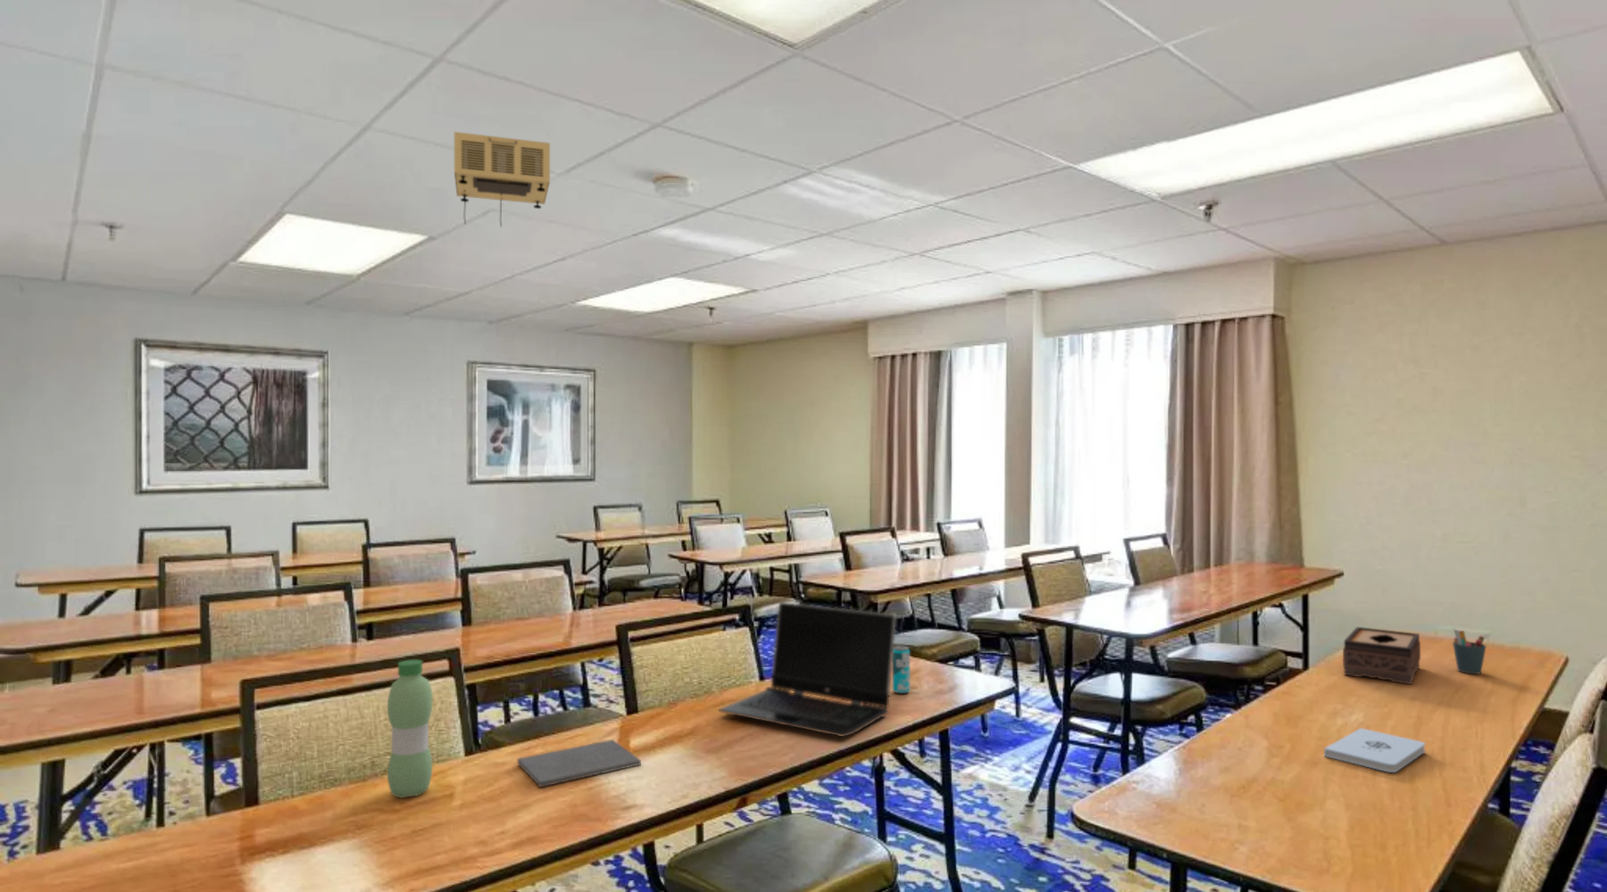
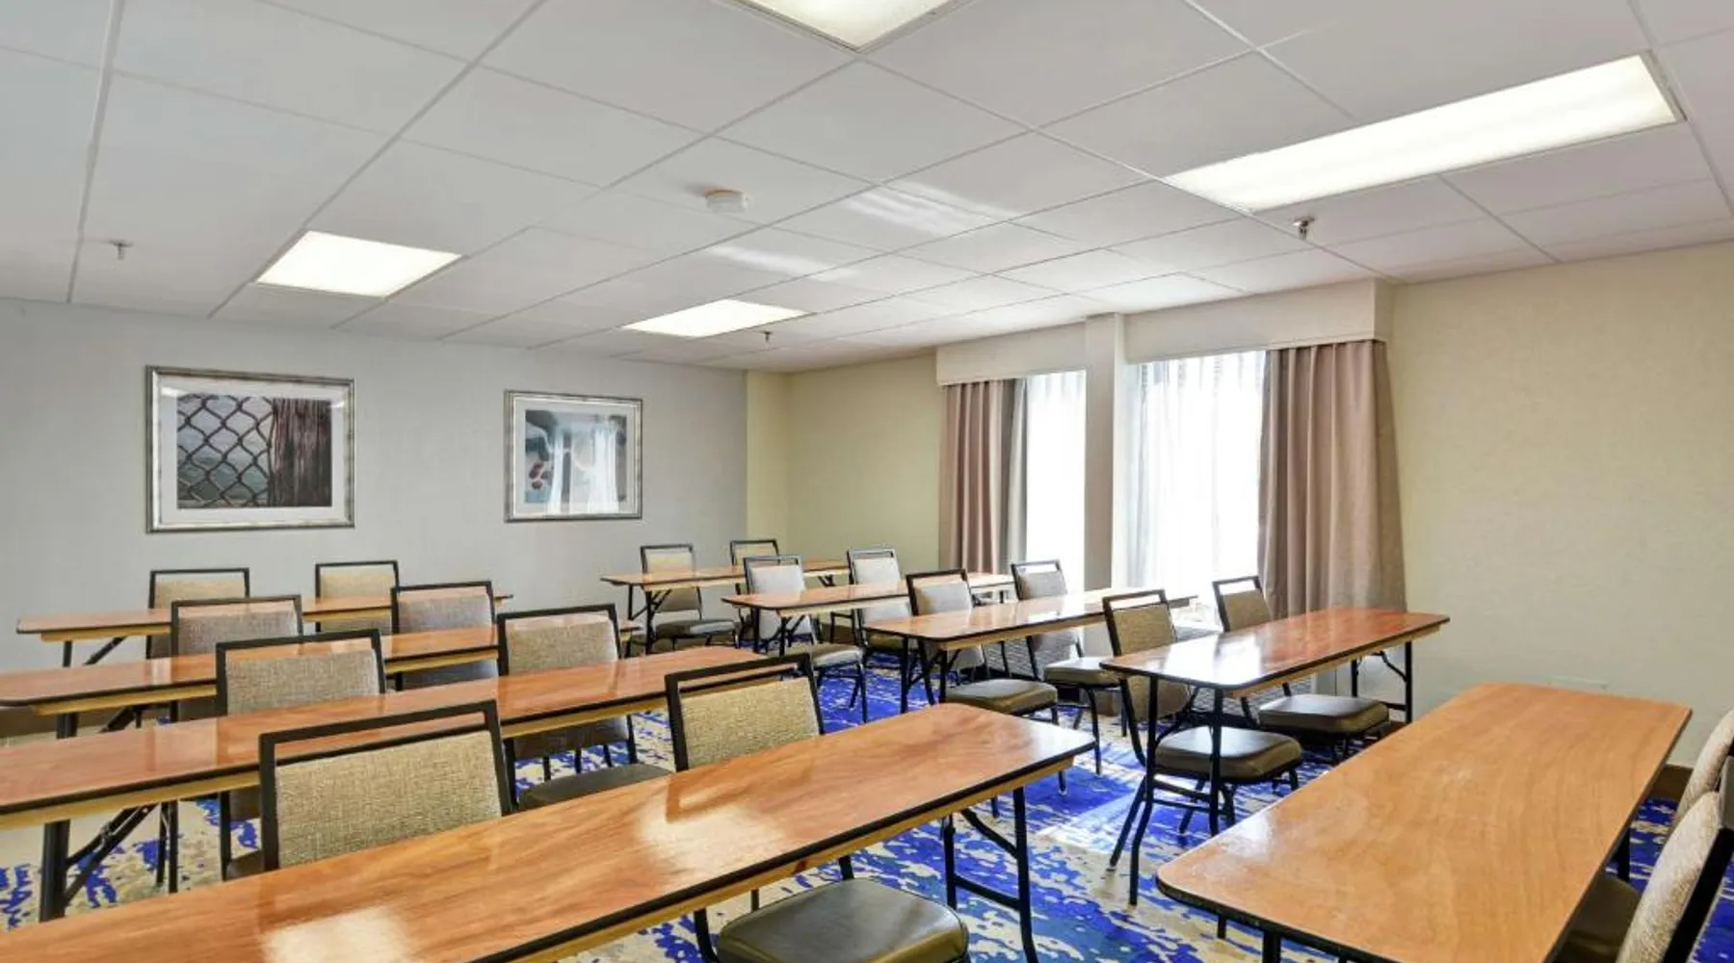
- water bottle [387,659,433,800]
- notepad [1323,727,1427,773]
- beverage can [891,645,910,694]
- laptop computer [719,601,897,738]
- pen holder [1452,628,1487,676]
- projector [454,131,551,228]
- tissue box [1342,626,1421,685]
- notepad [517,738,642,788]
